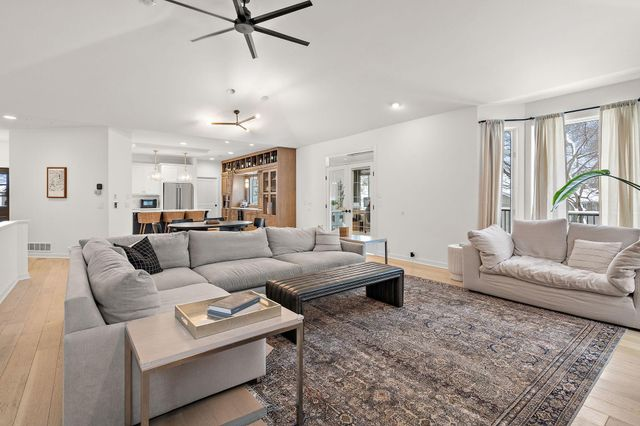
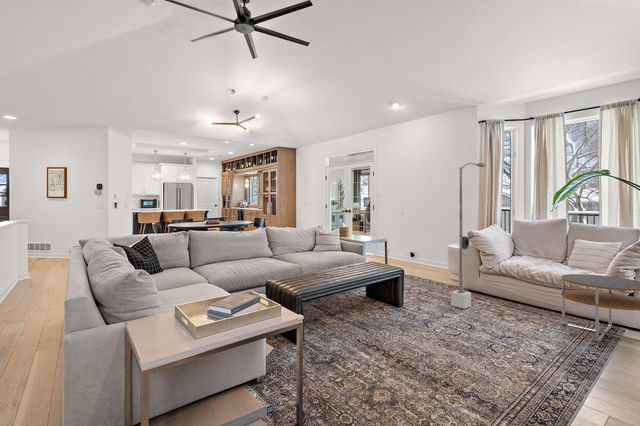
+ side table [560,273,640,343]
+ street lamp [450,162,487,310]
